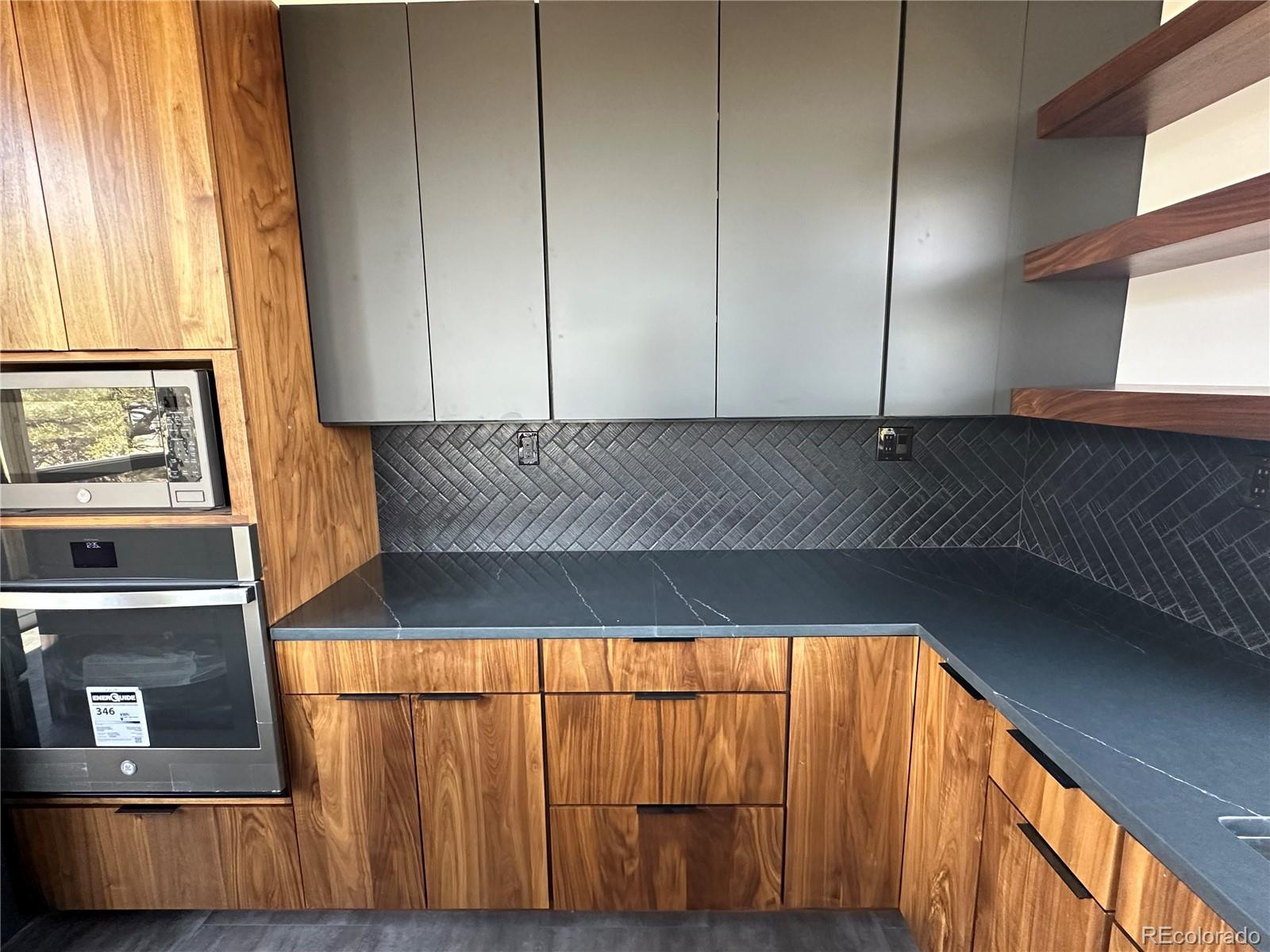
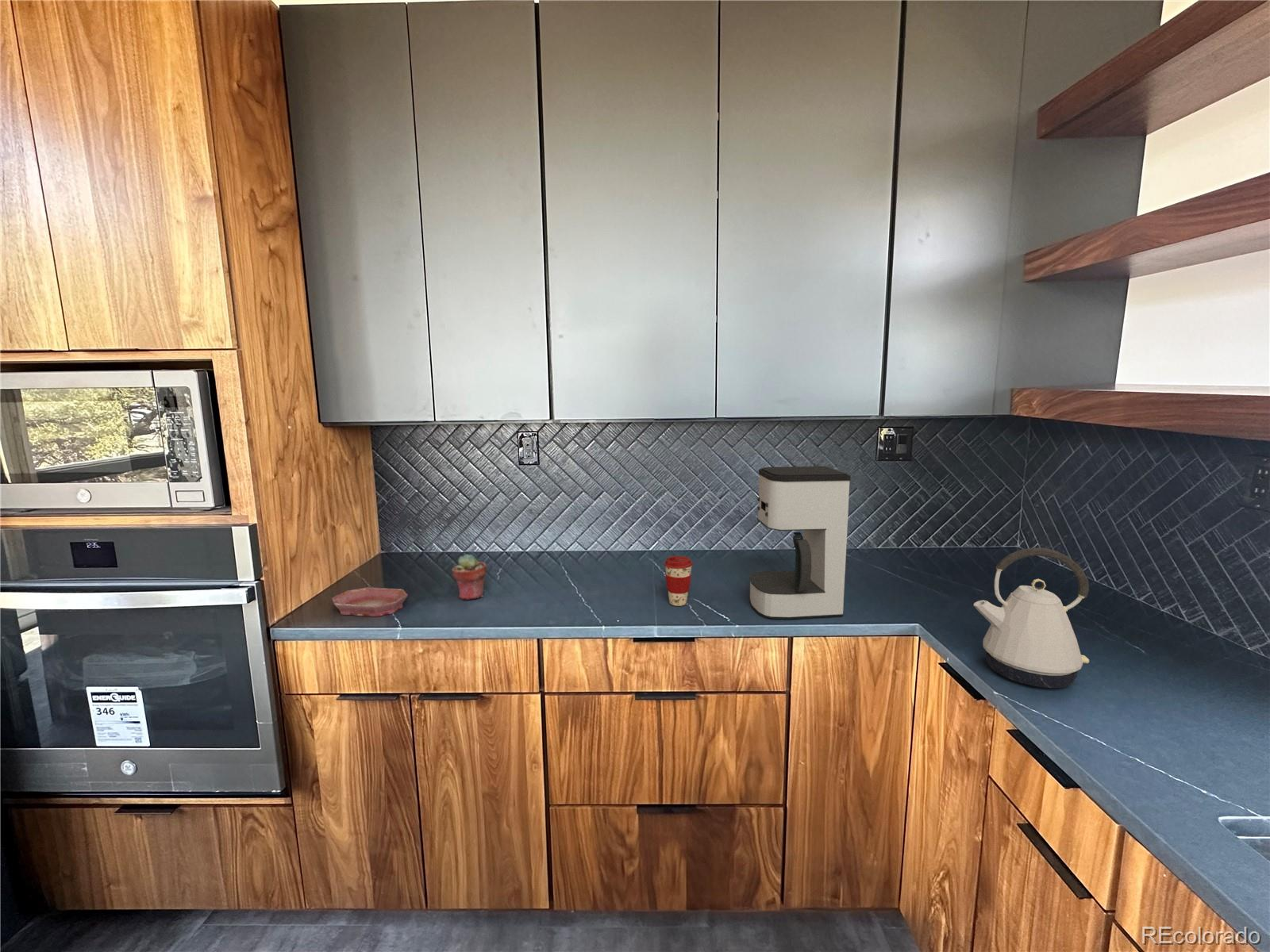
+ coffee maker [749,466,852,620]
+ coffee cup [664,555,694,607]
+ potted succulent [451,554,487,601]
+ bowl [331,586,409,617]
+ kettle [973,547,1090,689]
